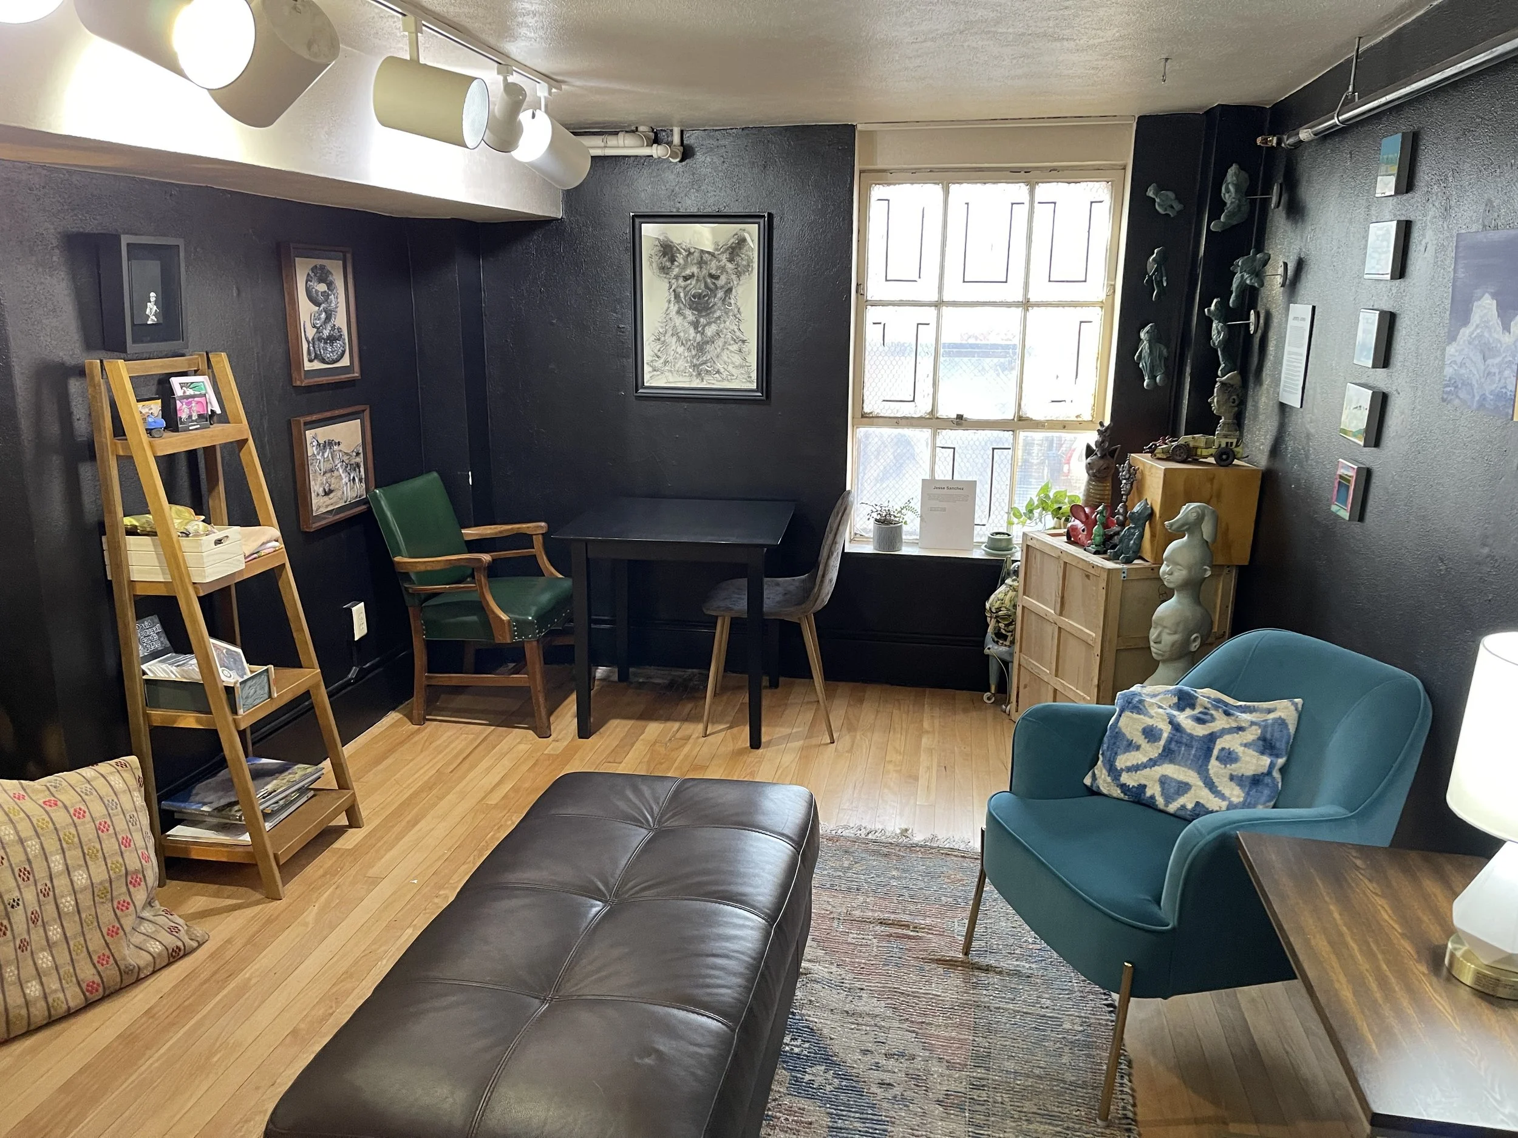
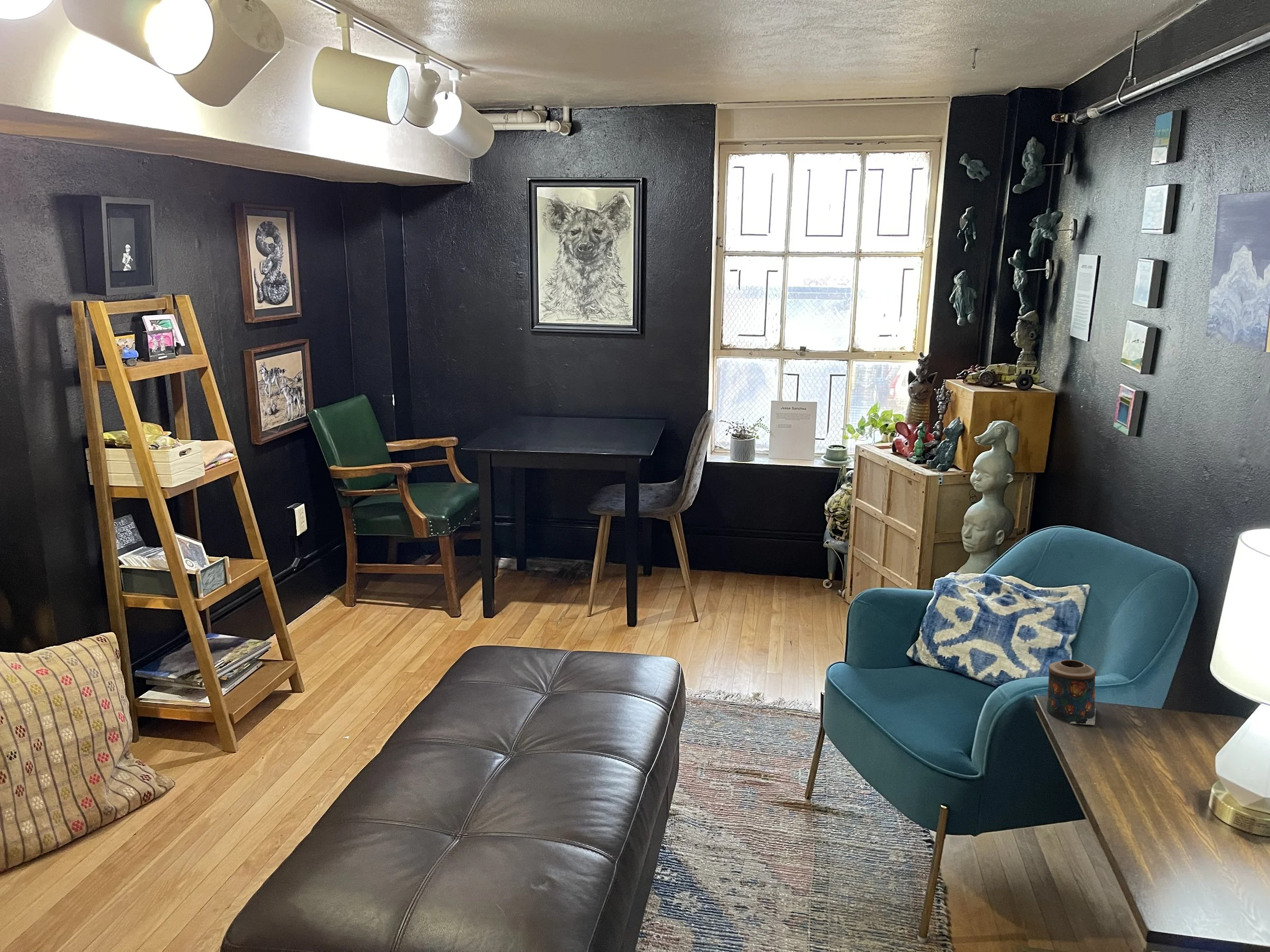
+ candle [1046,660,1096,726]
